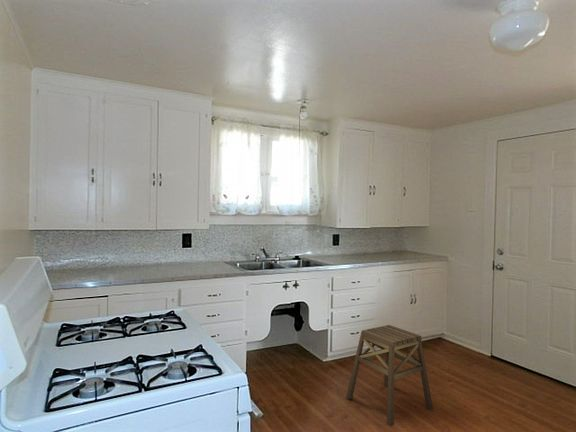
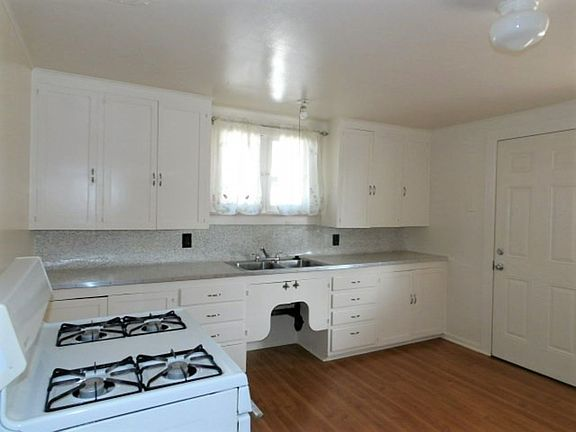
- stool [345,324,434,427]
